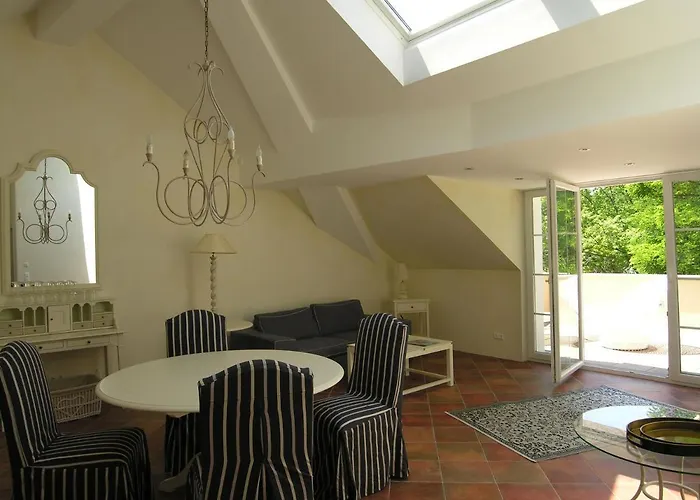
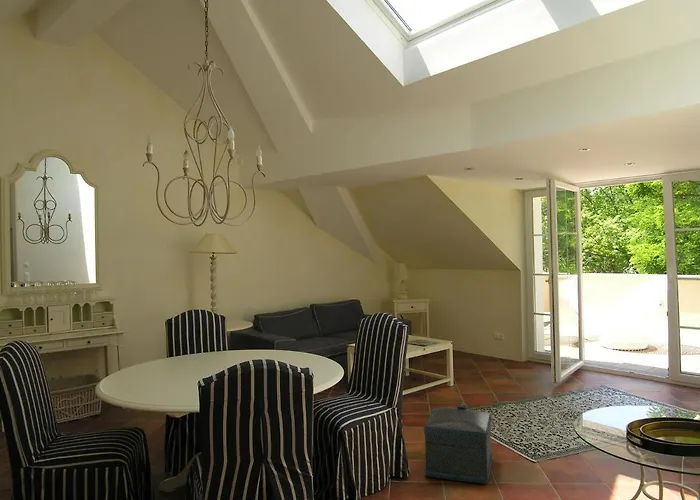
+ ottoman [423,403,493,485]
